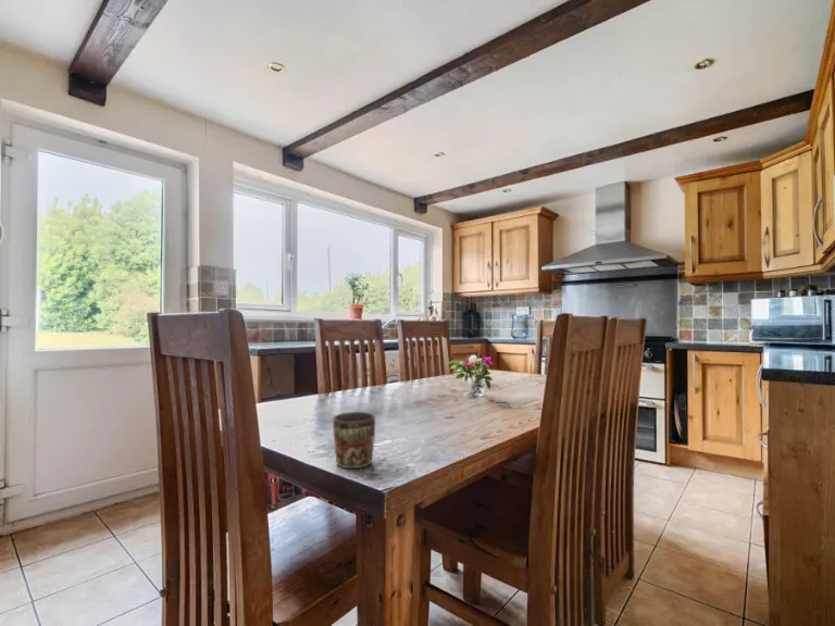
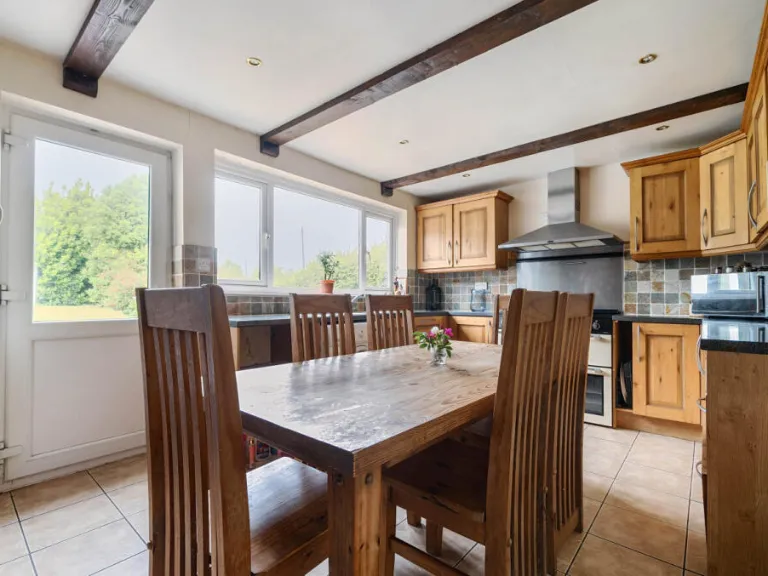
- mug [332,411,376,470]
